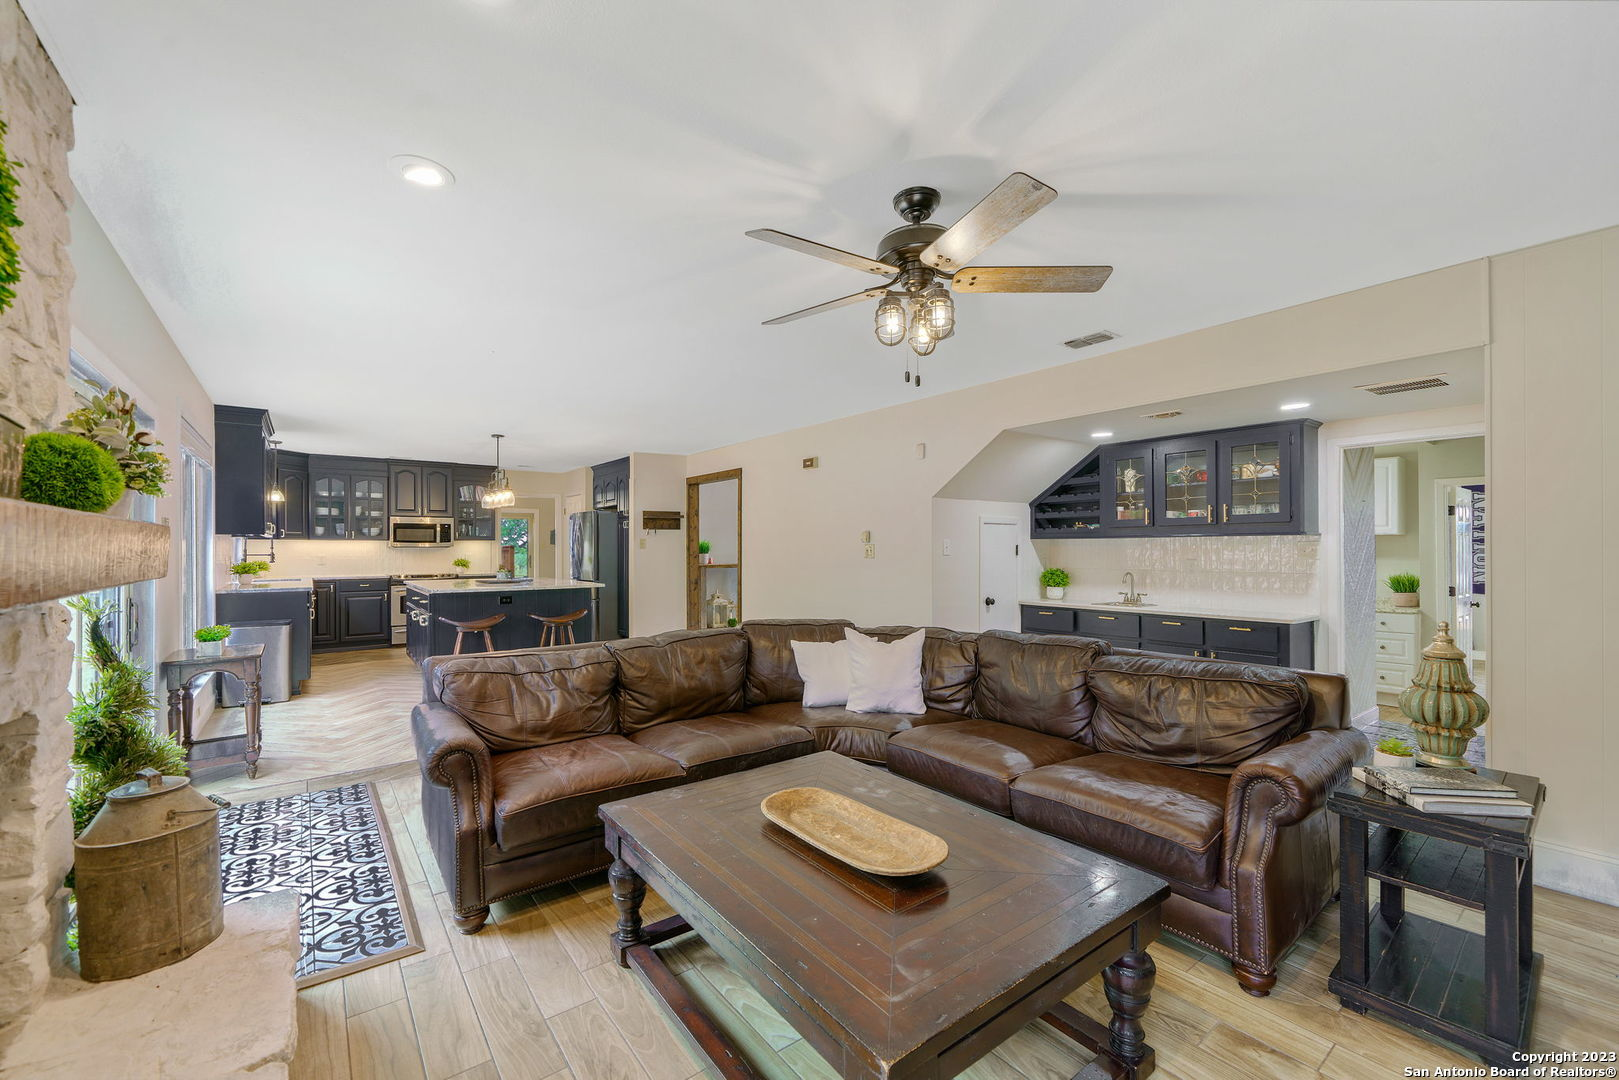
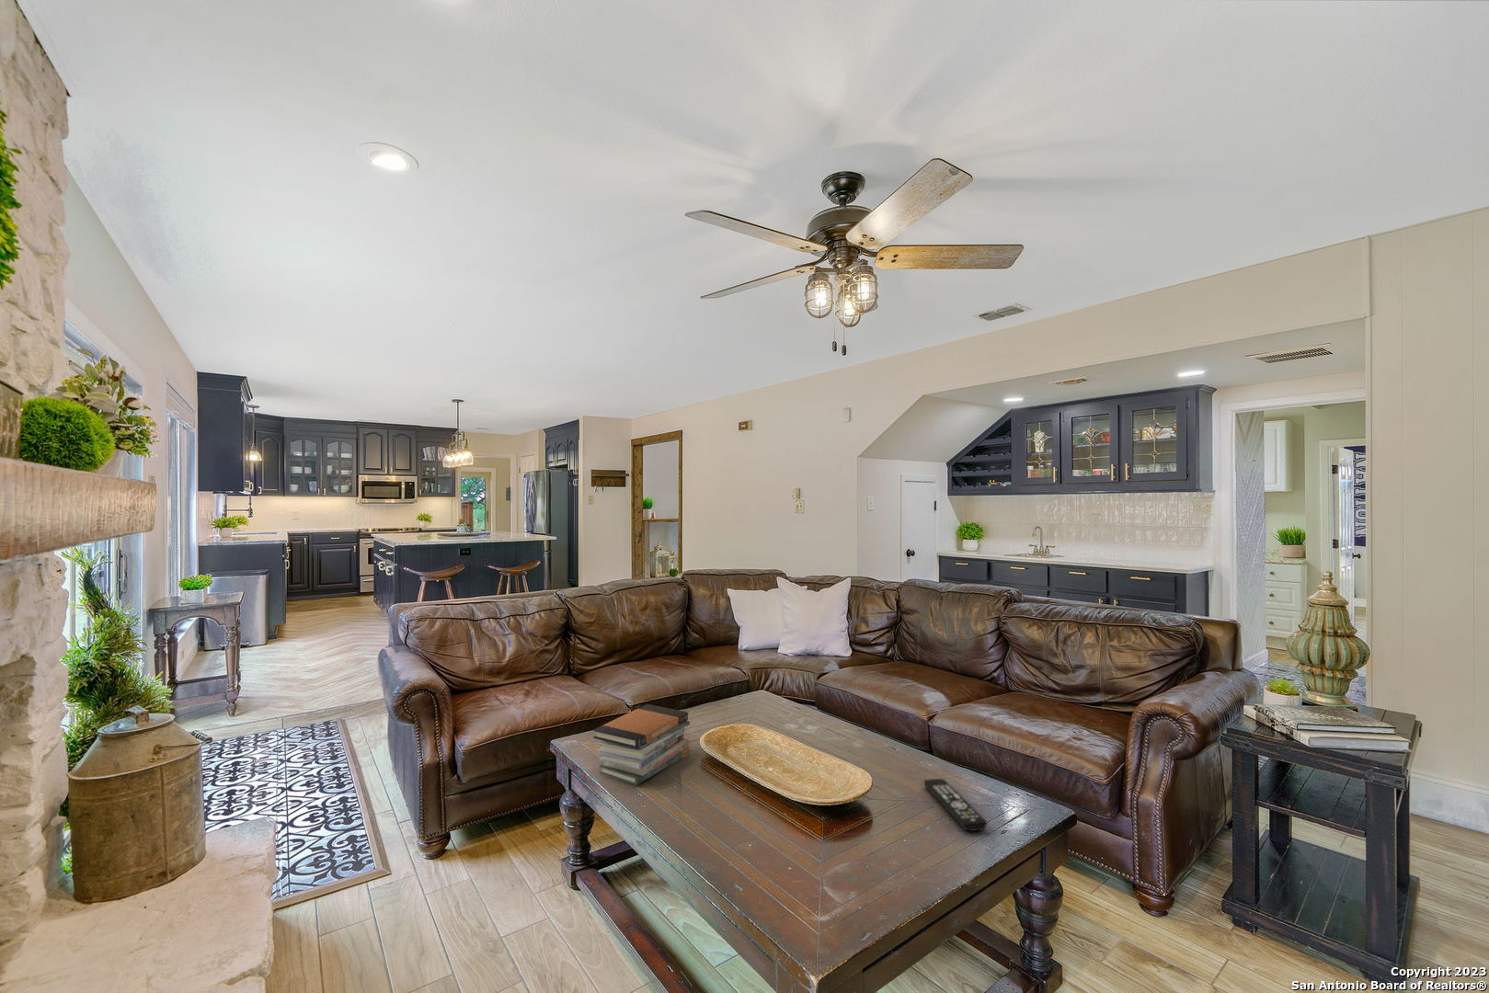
+ book stack [592,704,691,786]
+ remote control [924,778,988,832]
